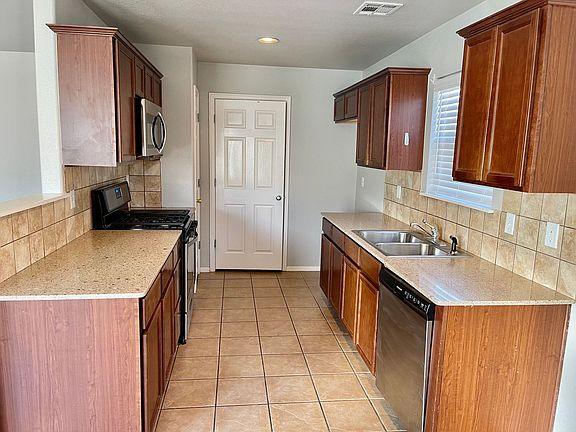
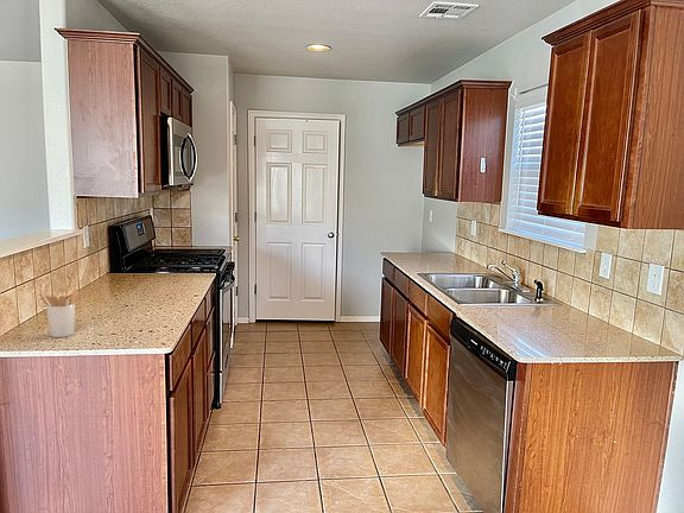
+ utensil holder [39,287,80,338]
